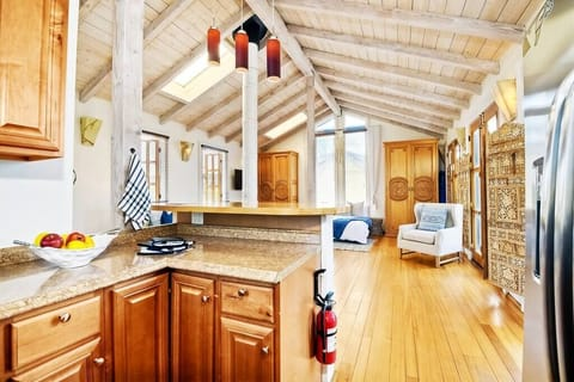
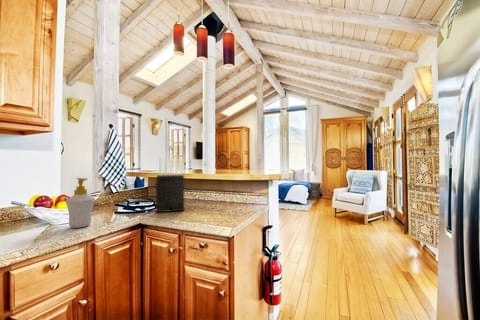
+ knife block [155,157,185,213]
+ soap bottle [64,177,96,229]
